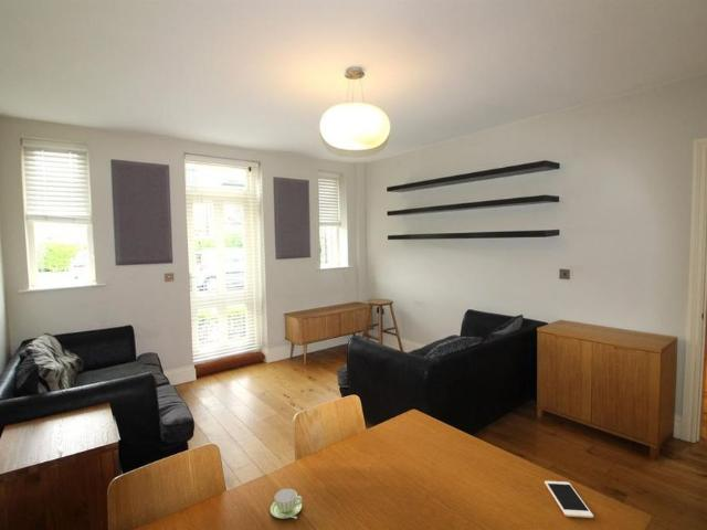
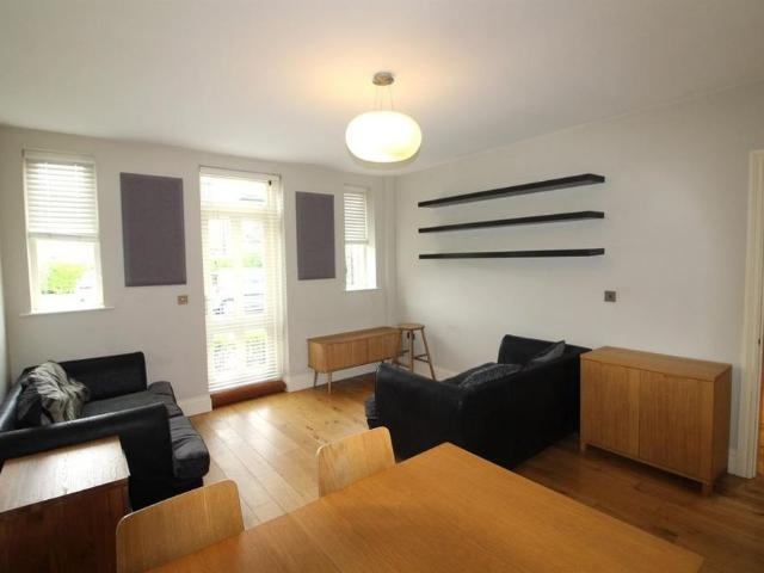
- cup [270,487,304,520]
- cell phone [544,480,594,519]
